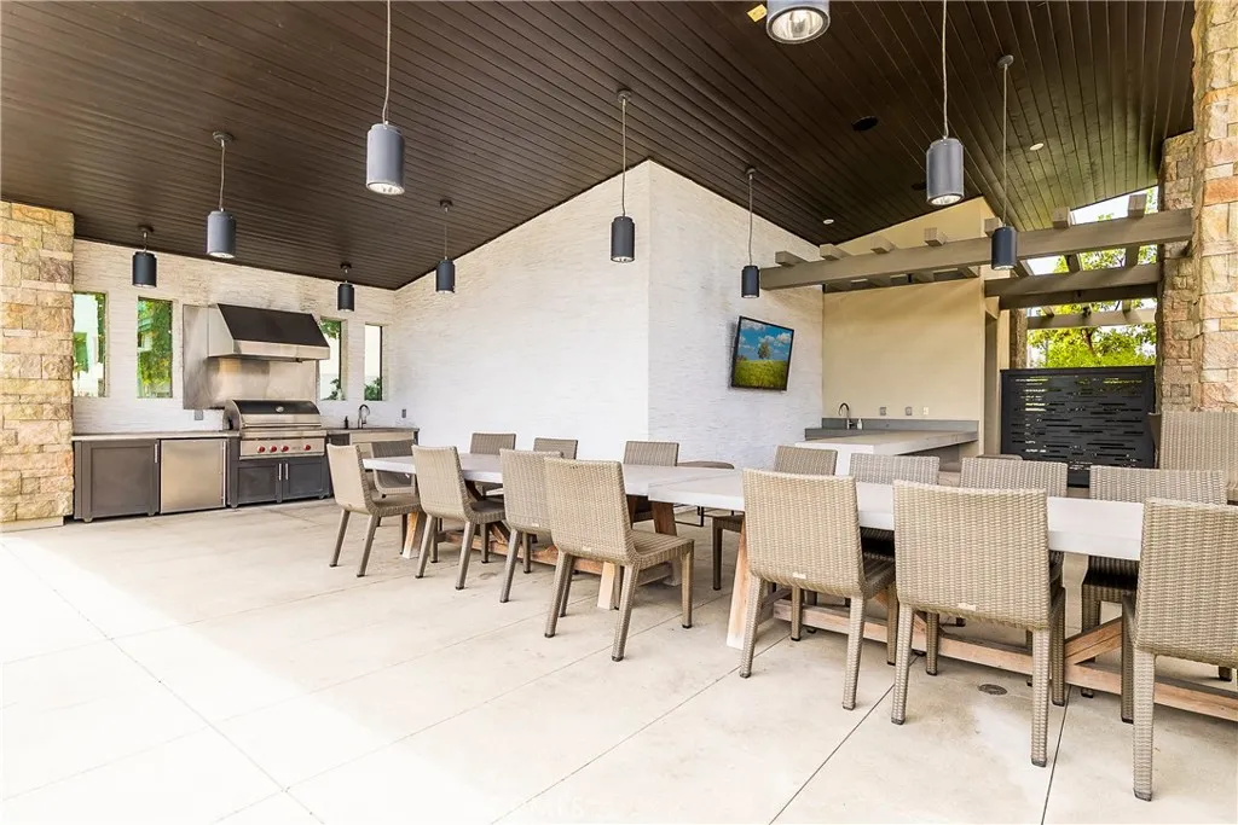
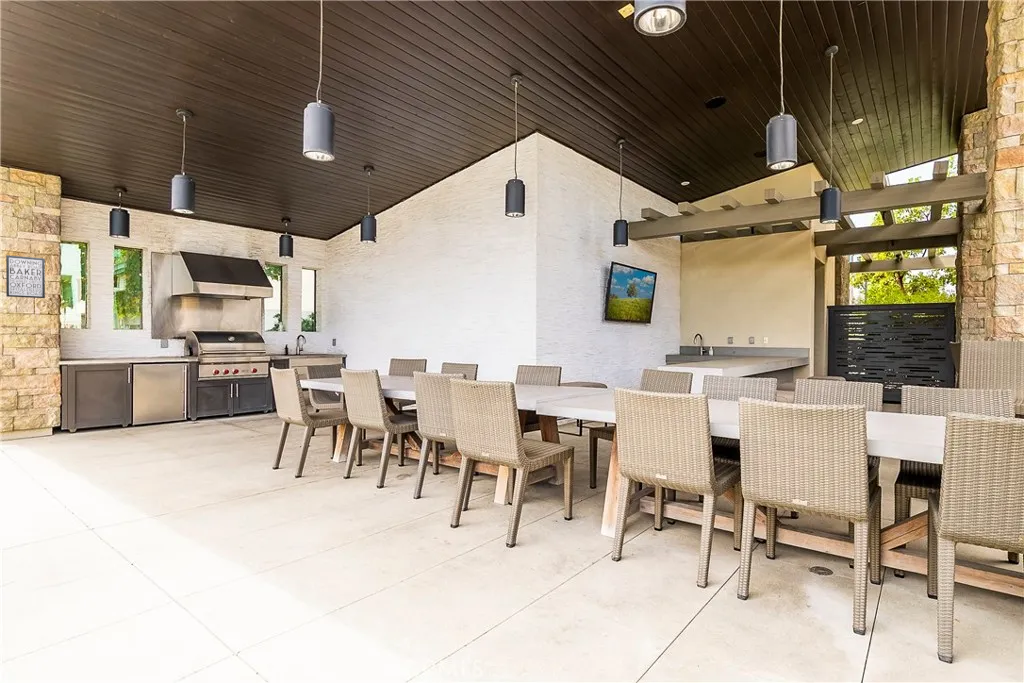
+ wall art [5,254,46,299]
